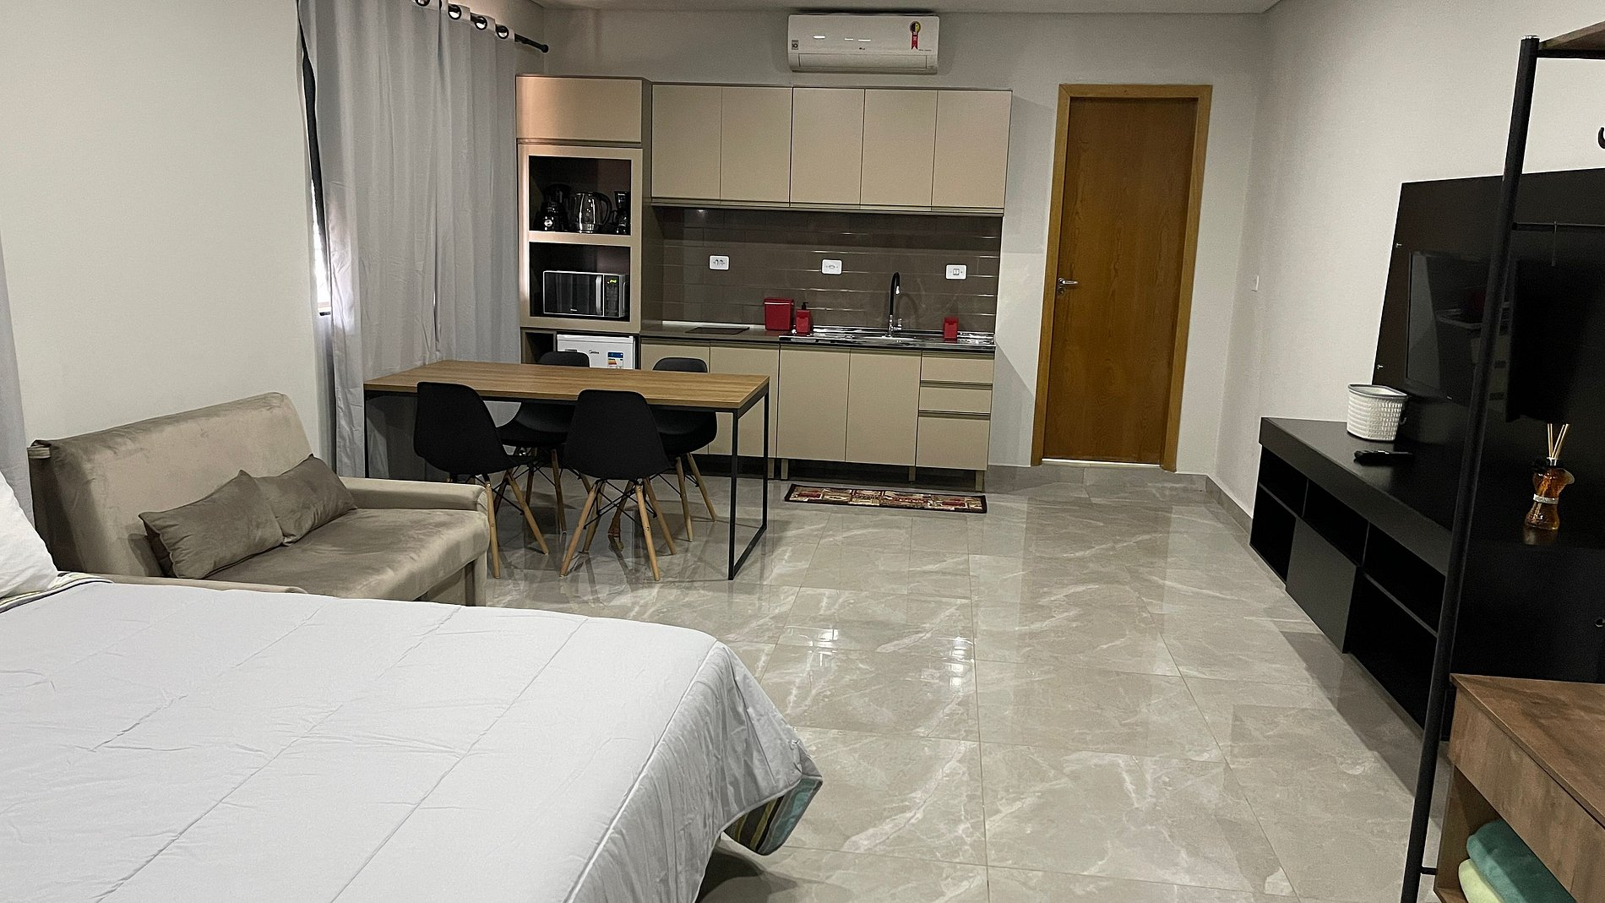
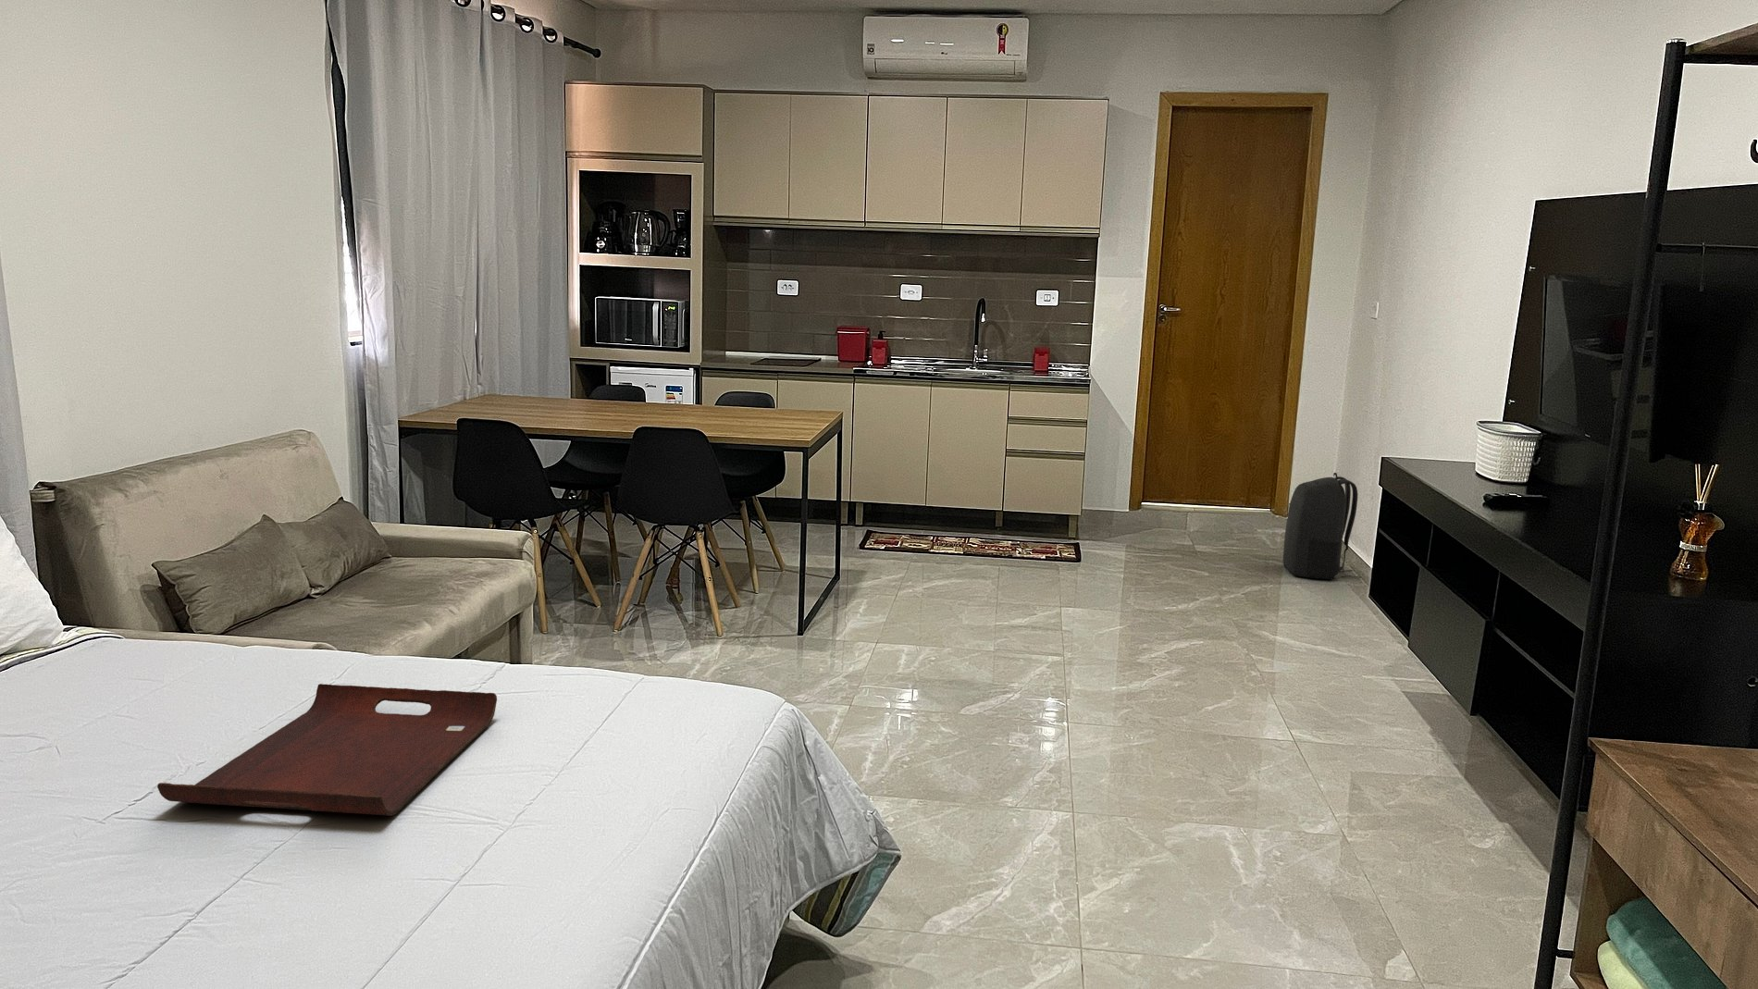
+ serving tray [157,682,497,816]
+ backpack [1282,472,1362,580]
